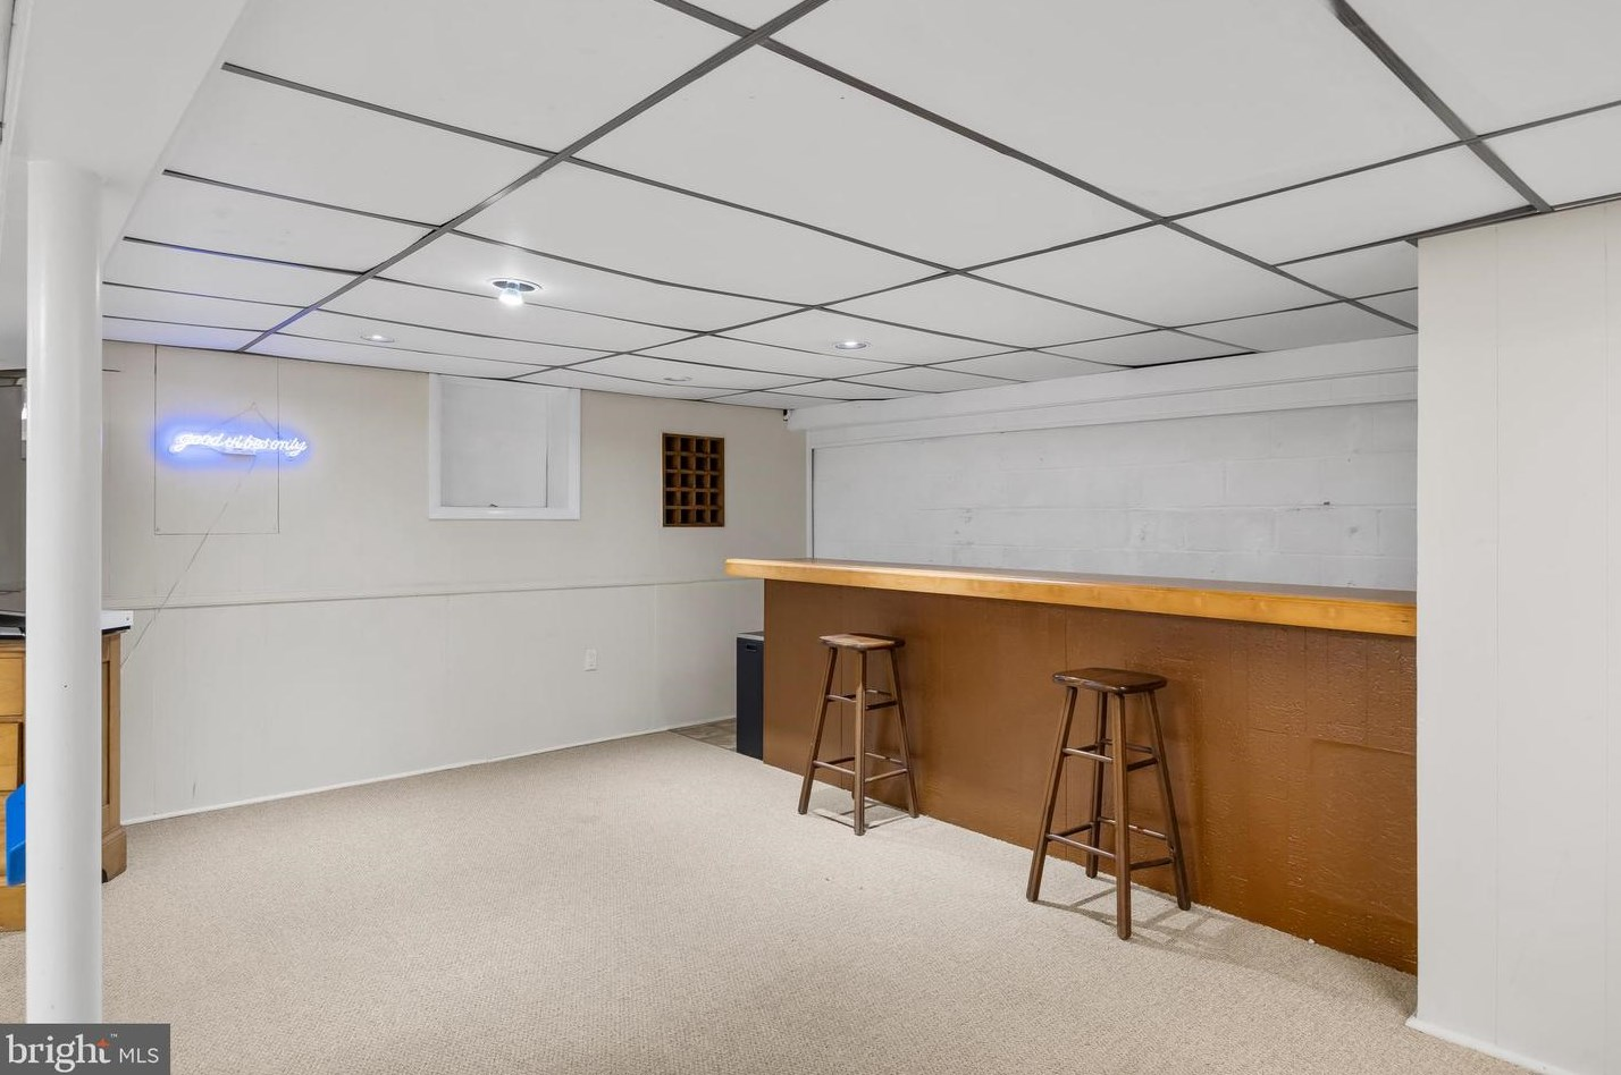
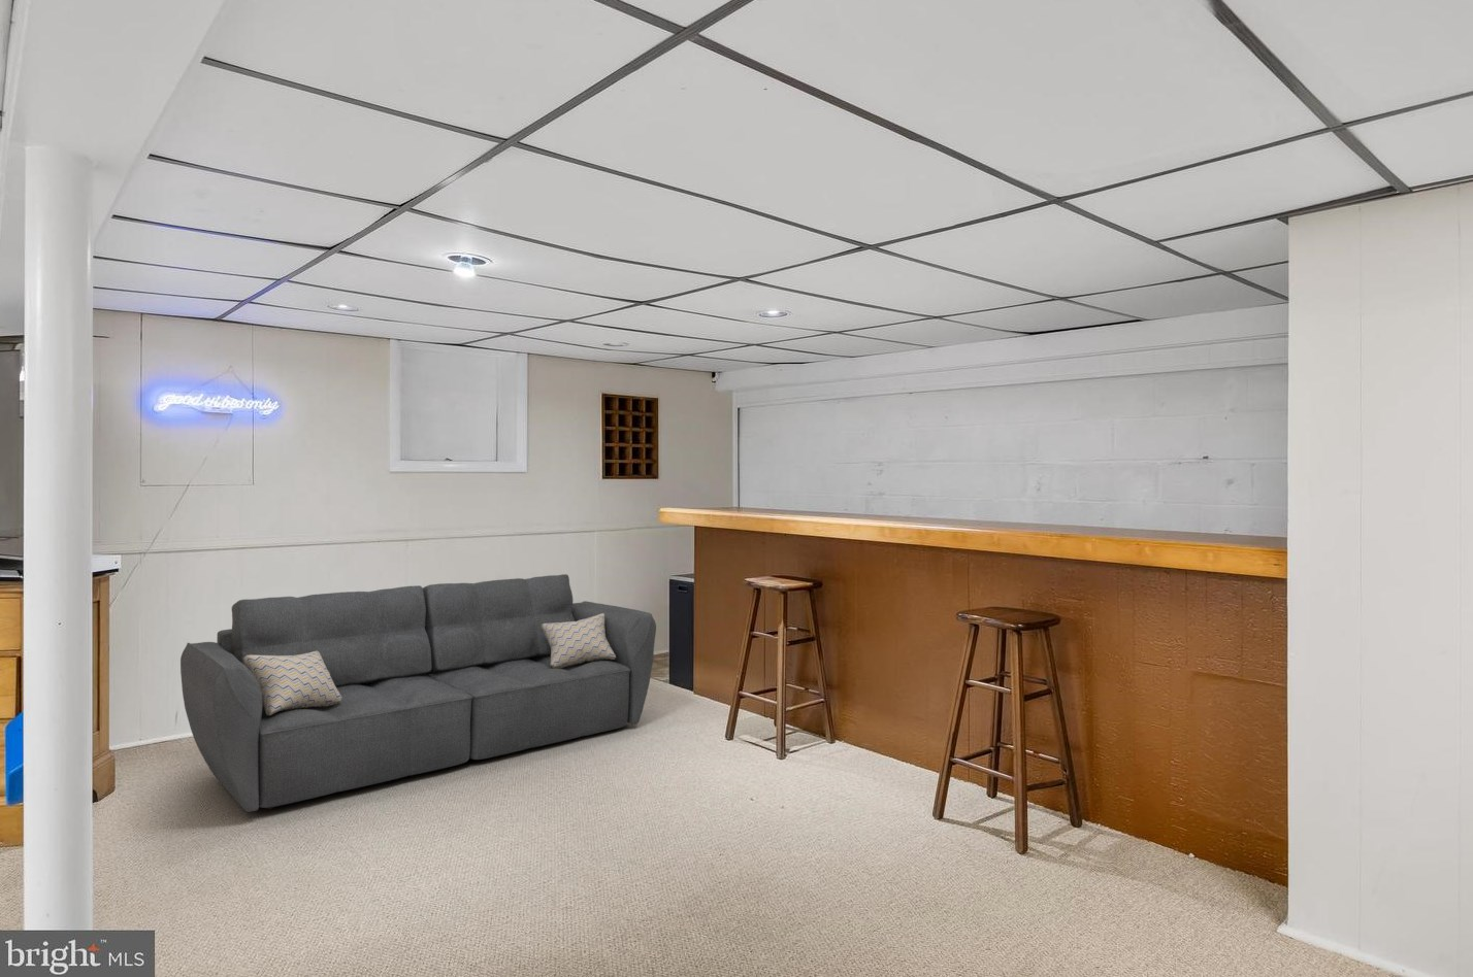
+ sofa [179,574,657,813]
